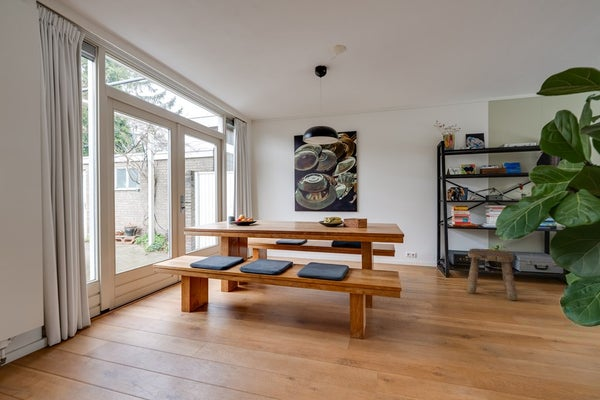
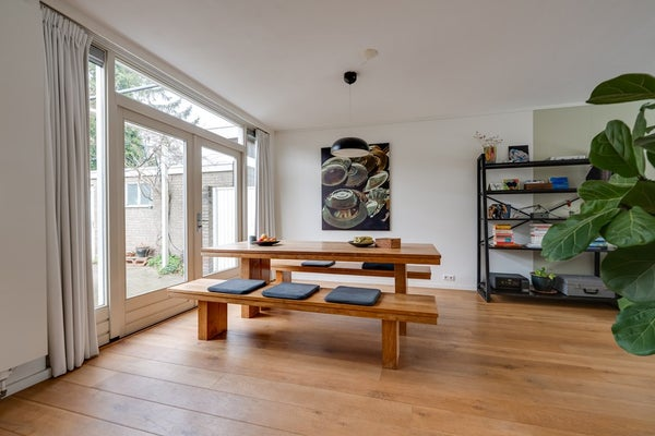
- stool [466,248,519,301]
